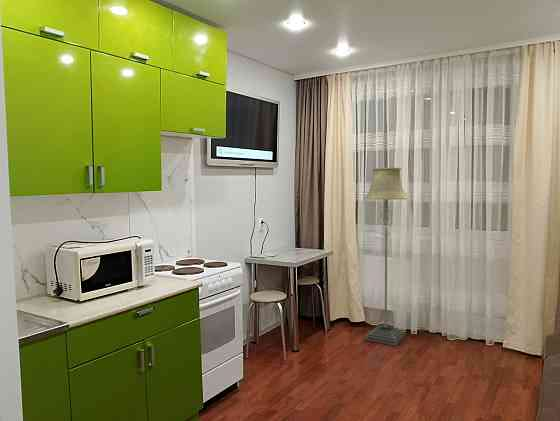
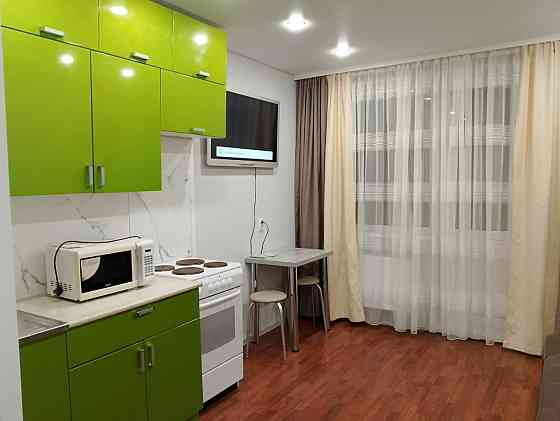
- floor lamp [363,167,410,347]
